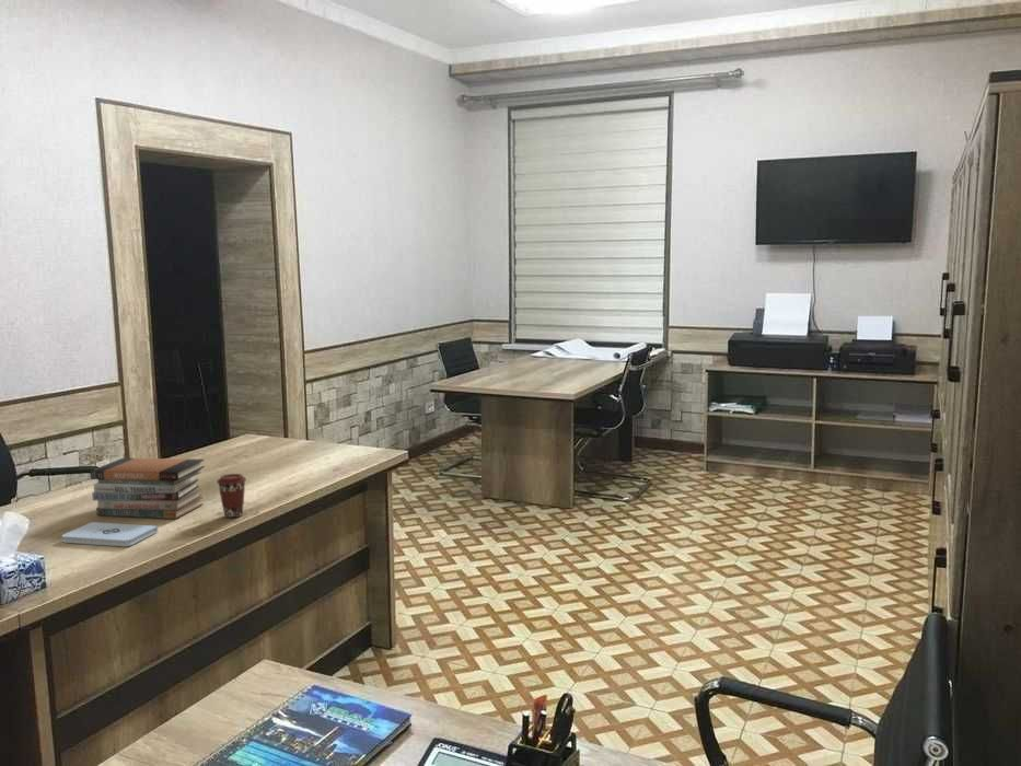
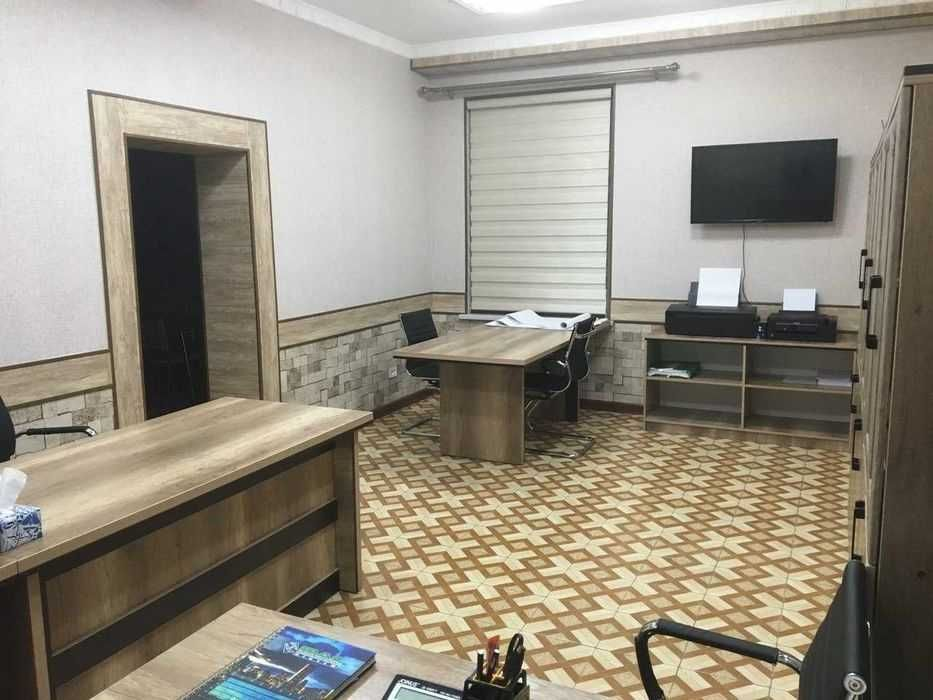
- book stack [89,457,206,520]
- coffee cup [216,473,247,519]
- notepad [61,521,159,547]
